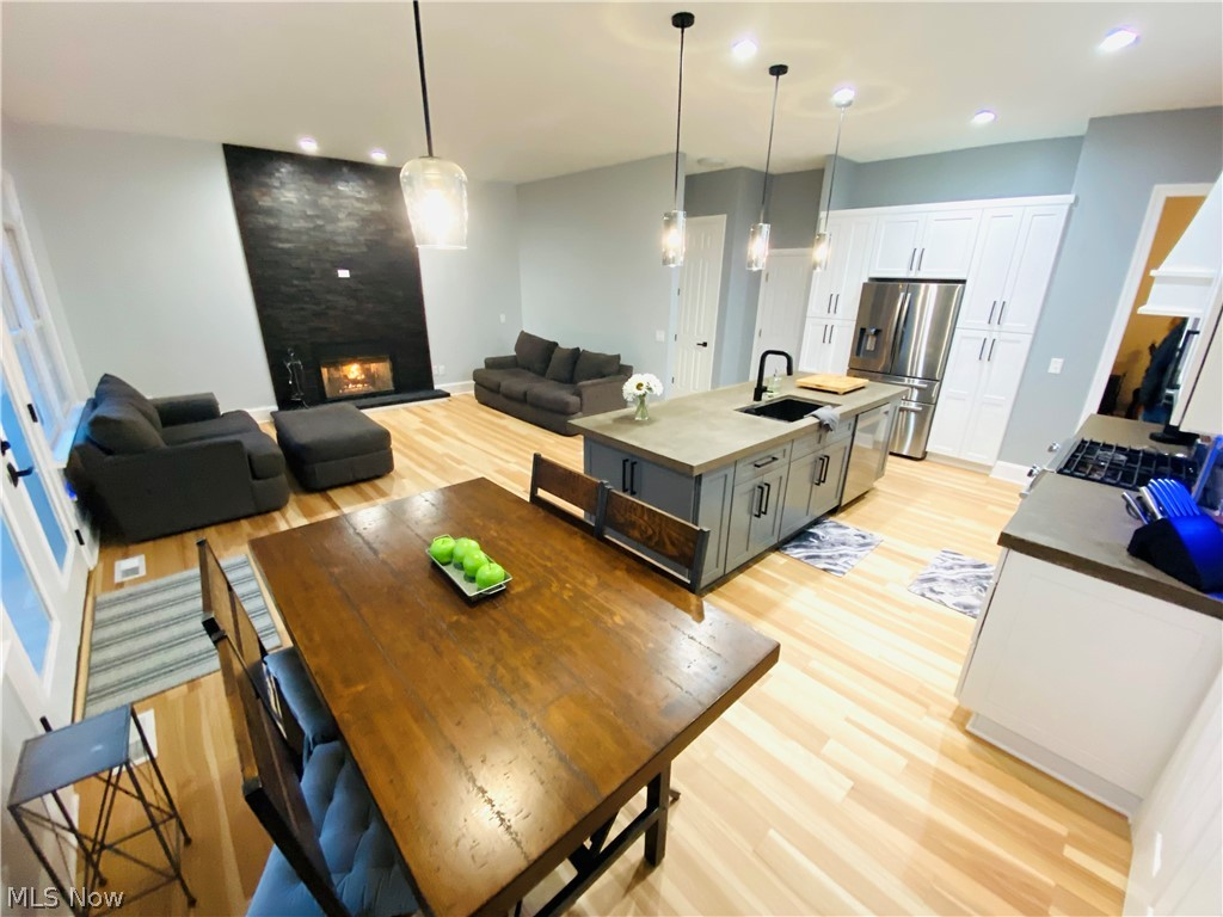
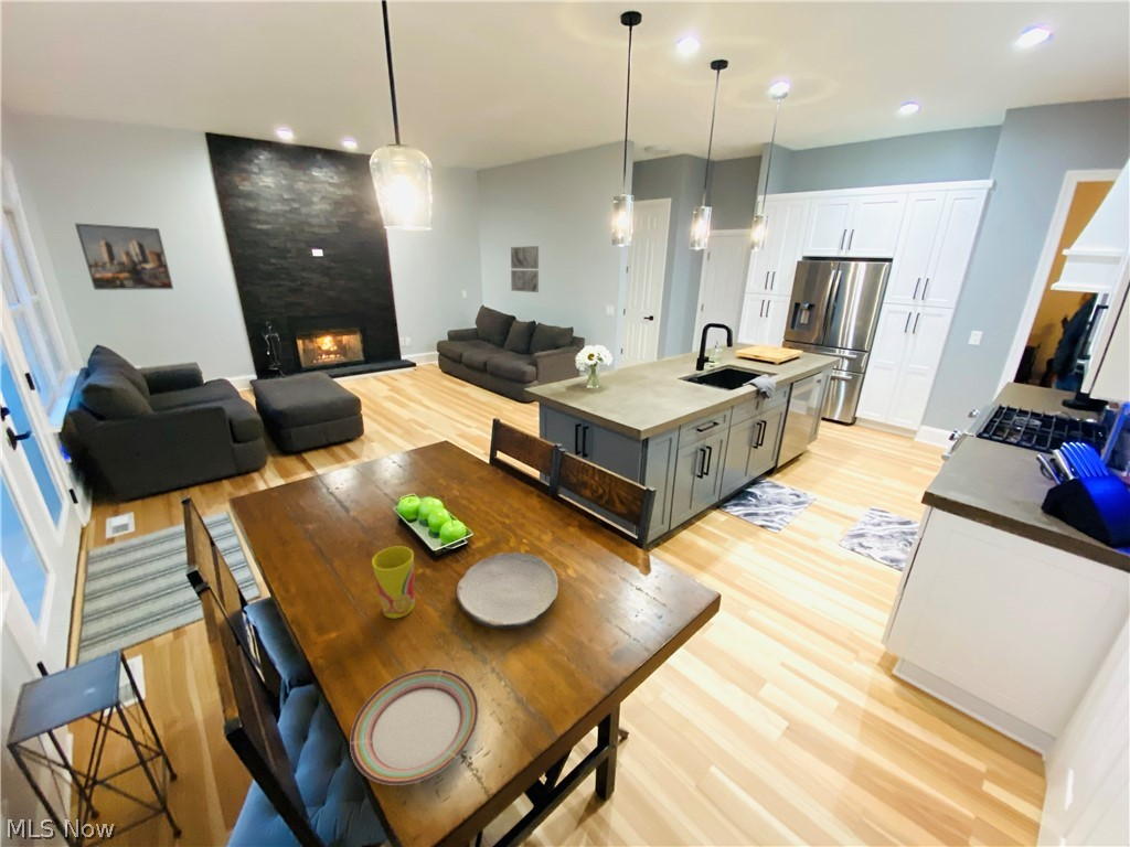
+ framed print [74,223,174,291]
+ wall art [510,245,540,293]
+ plate [455,551,559,630]
+ plate [349,668,480,786]
+ cup [371,545,416,620]
